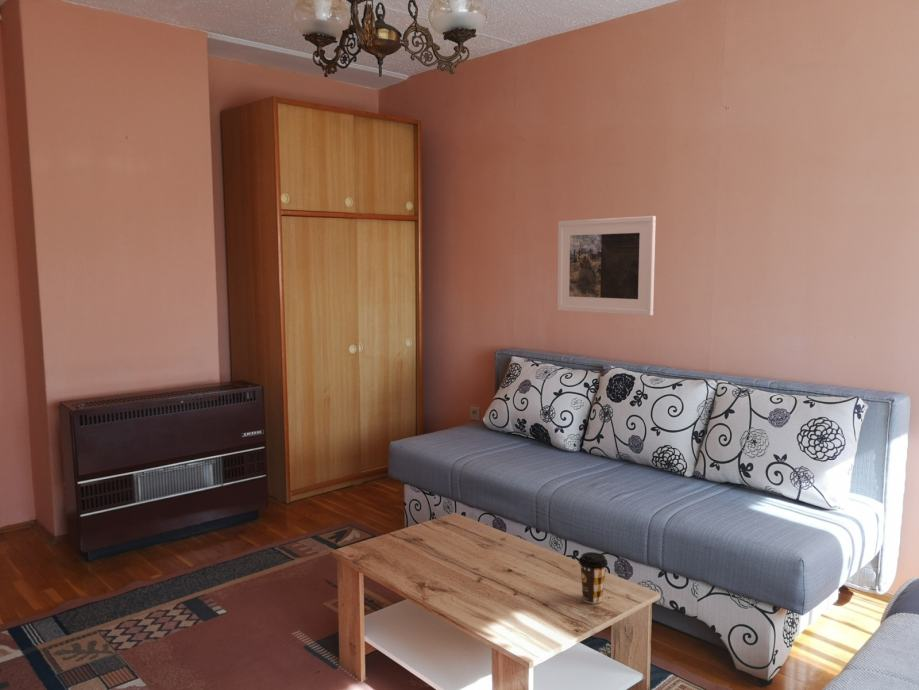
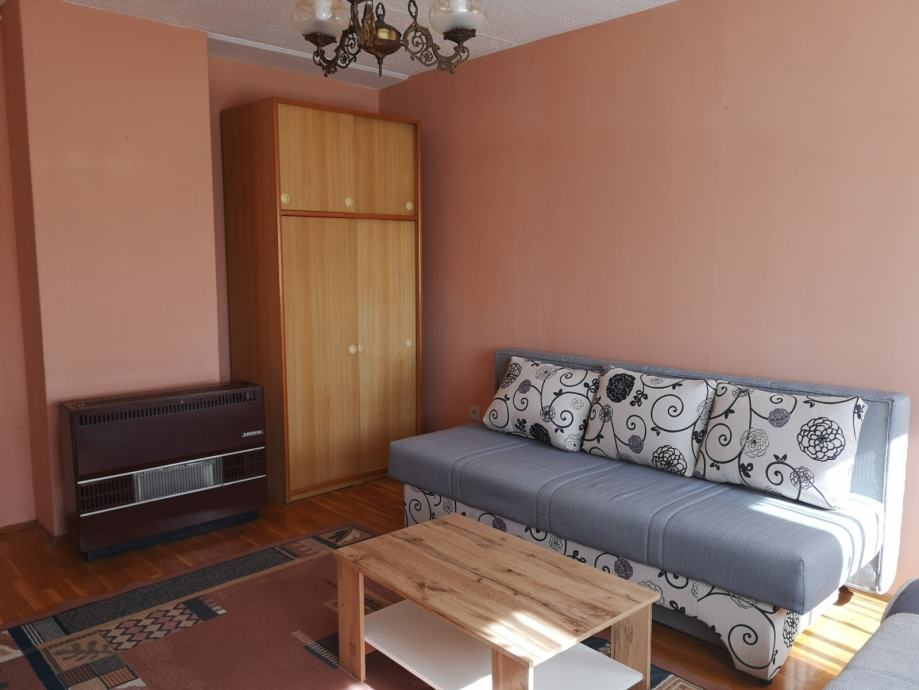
- coffee cup [578,551,609,604]
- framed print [556,215,657,317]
